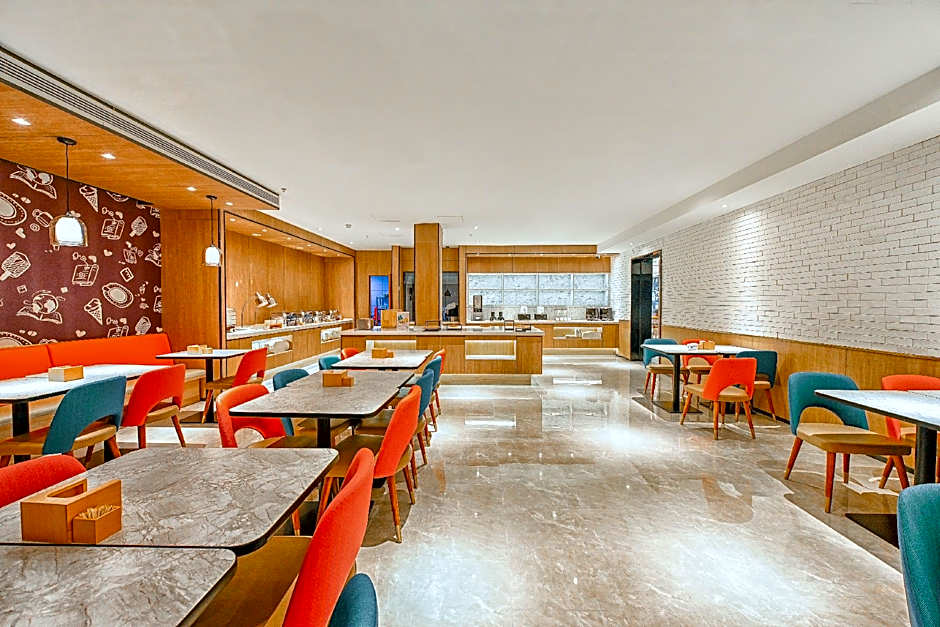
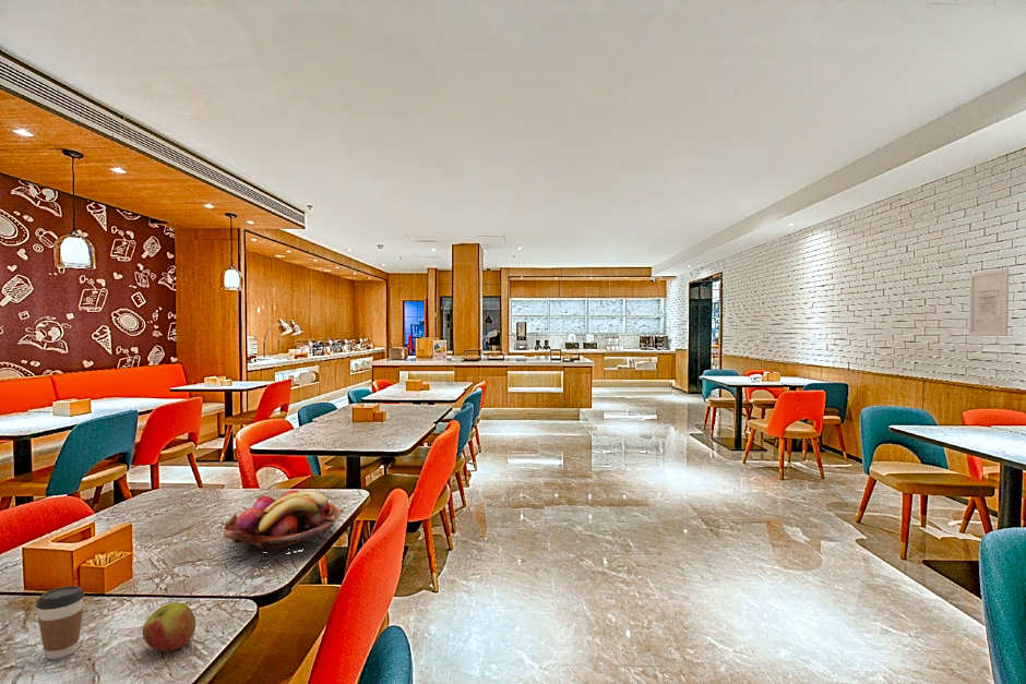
+ apple [142,602,196,652]
+ coffee cup [35,585,85,660]
+ fruit basket [223,490,345,554]
+ wall art [968,267,1010,337]
